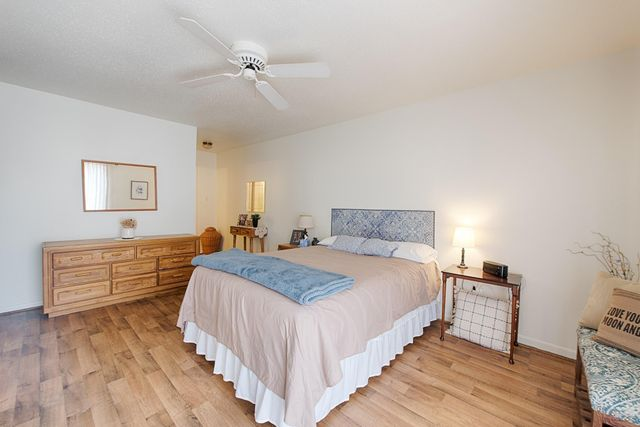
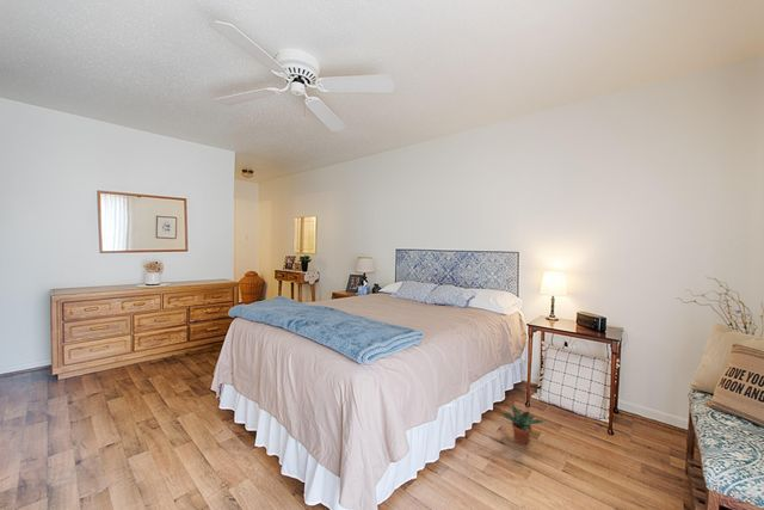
+ potted plant [499,401,547,446]
